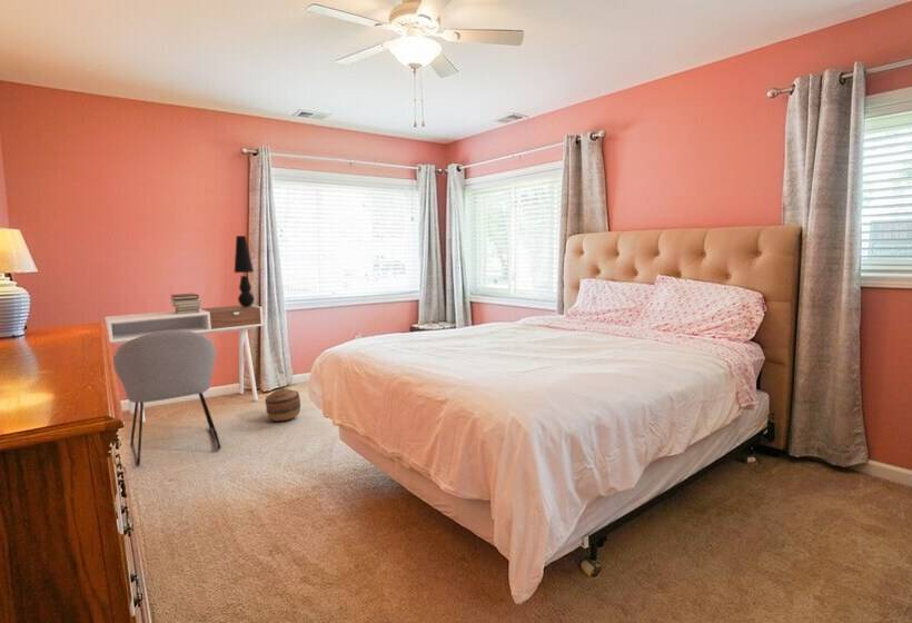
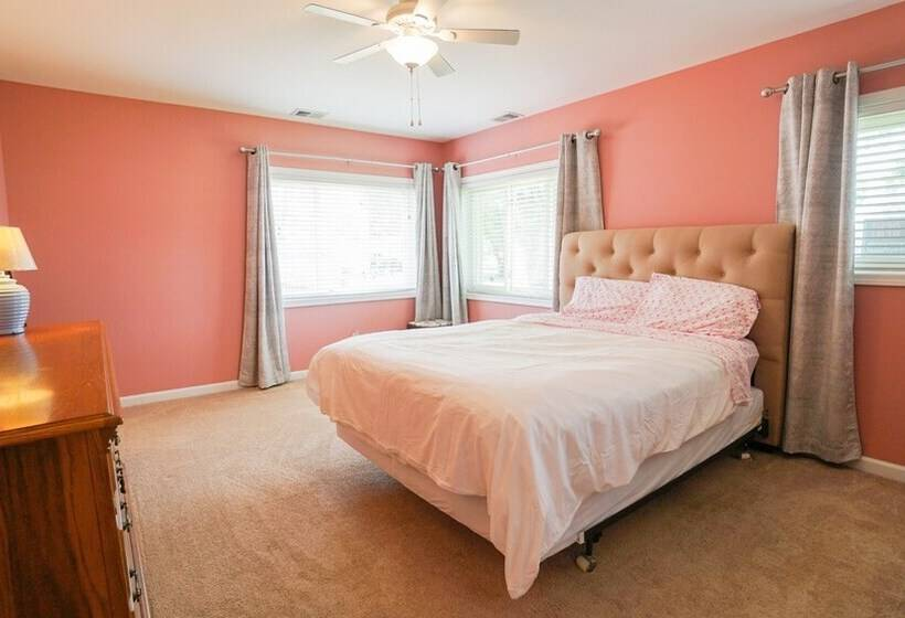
- book stack [169,293,201,314]
- table lamp [234,235,256,307]
- chair [112,330,222,467]
- basket [264,387,301,422]
- desk [103,304,265,424]
